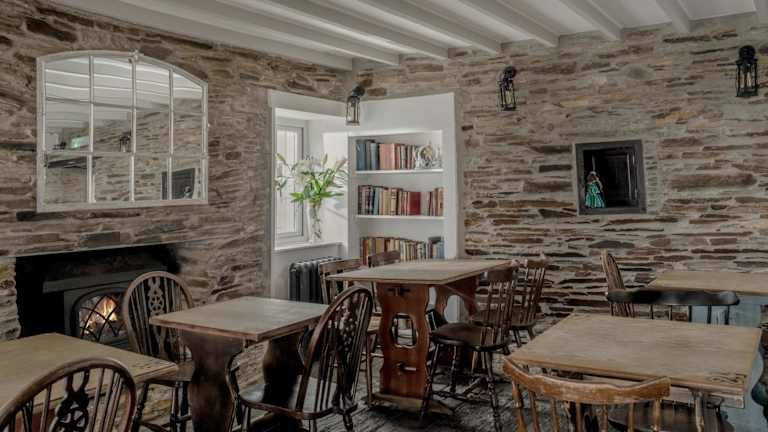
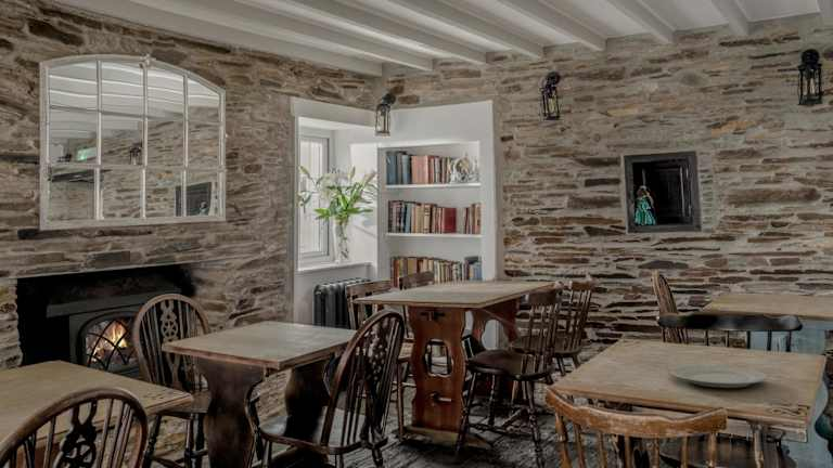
+ chinaware [670,364,769,389]
